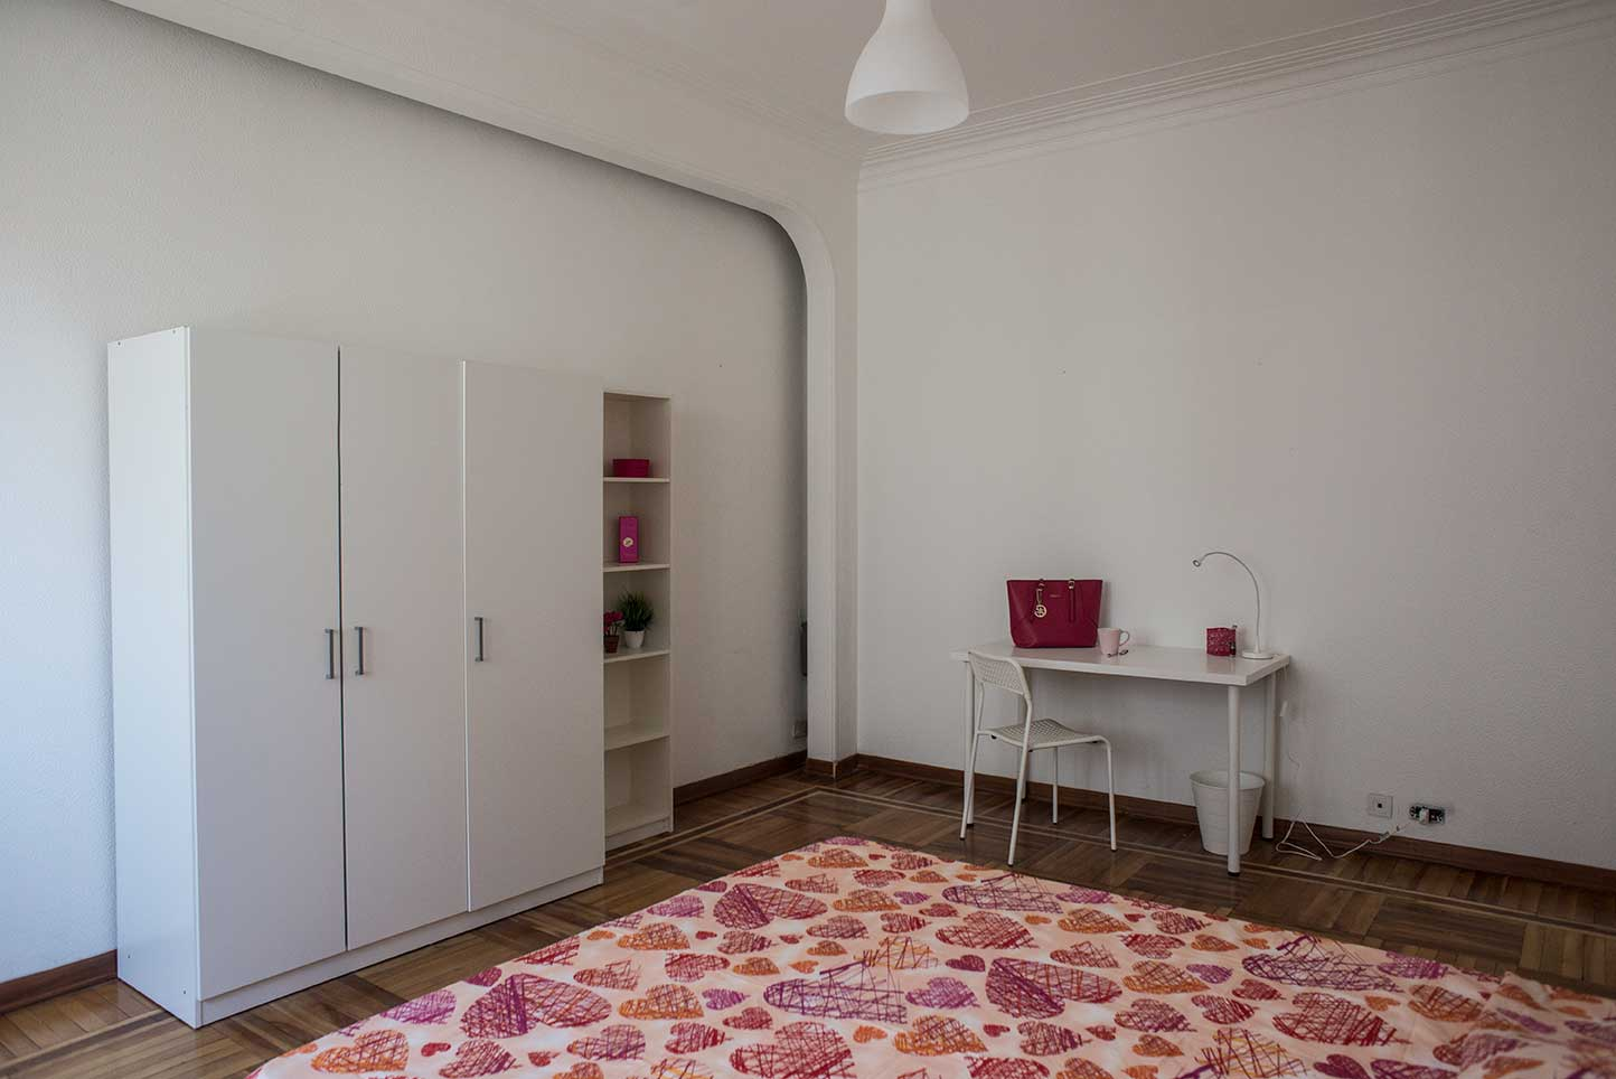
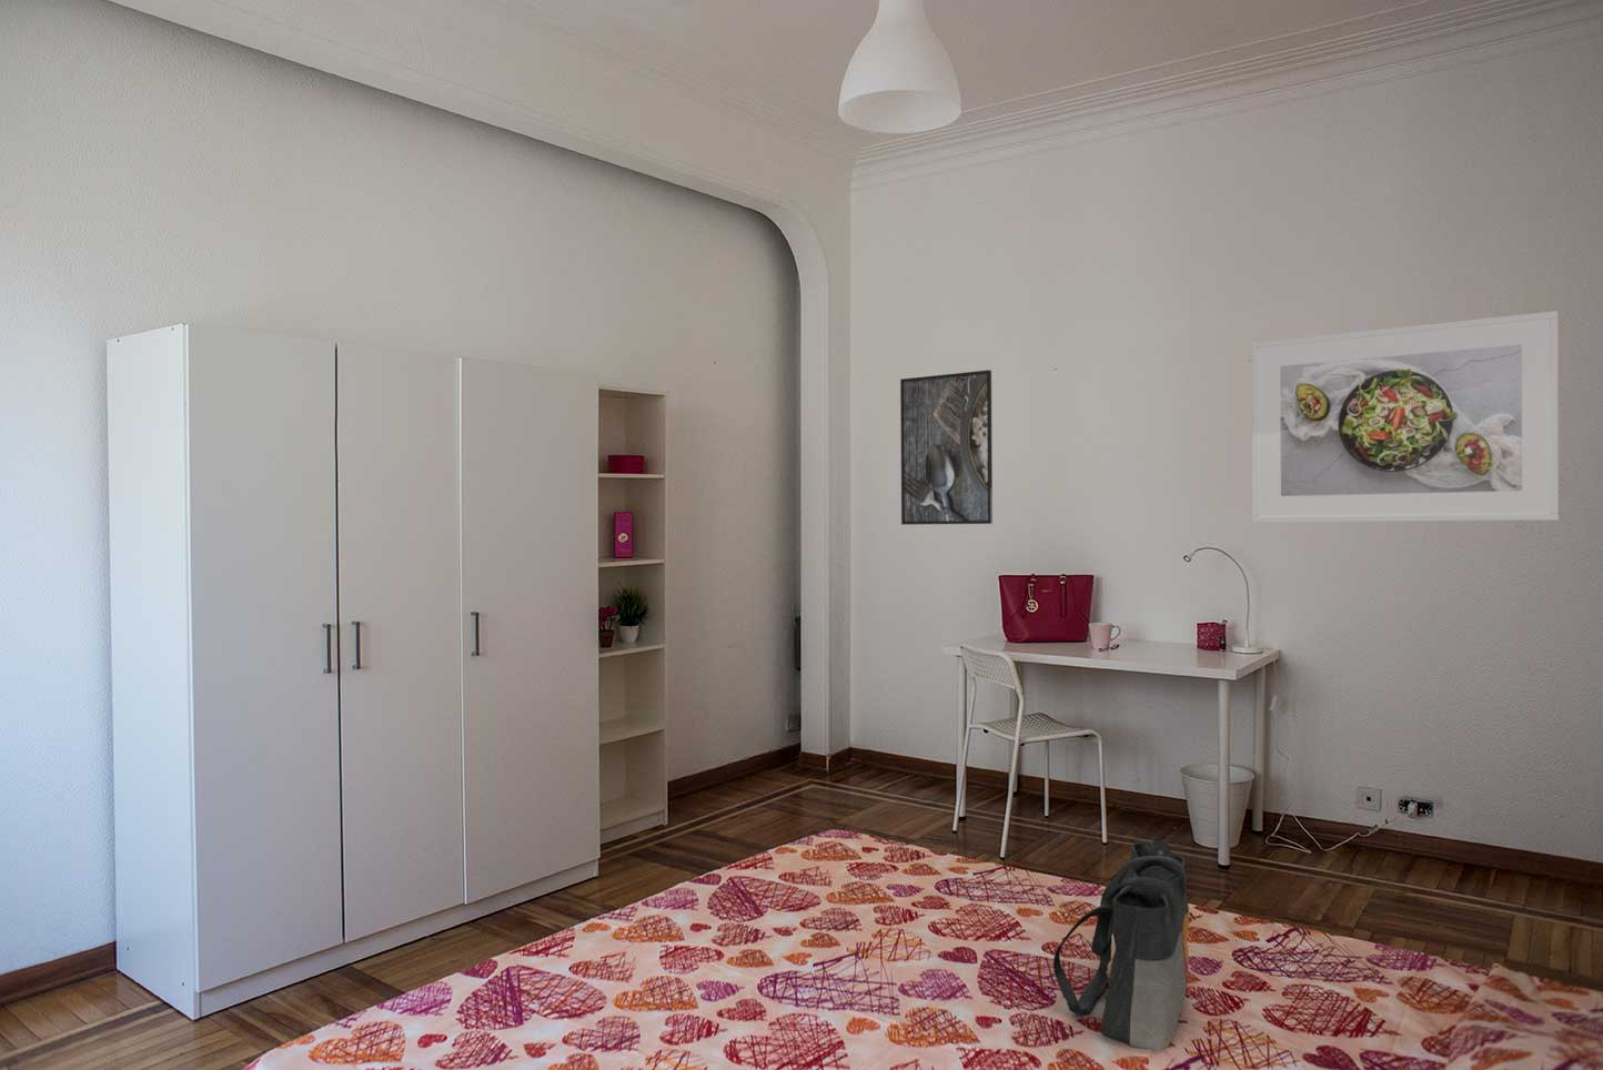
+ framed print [899,369,994,527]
+ tote bag [1052,840,1190,1051]
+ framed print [1251,309,1560,524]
